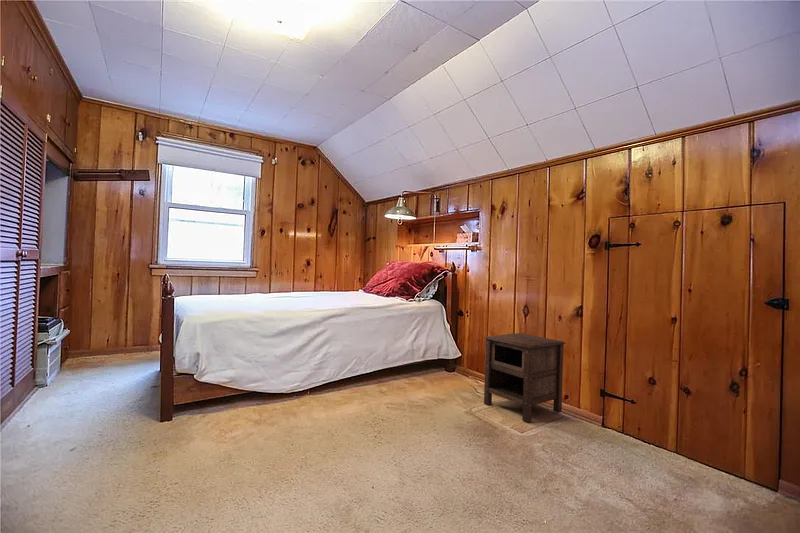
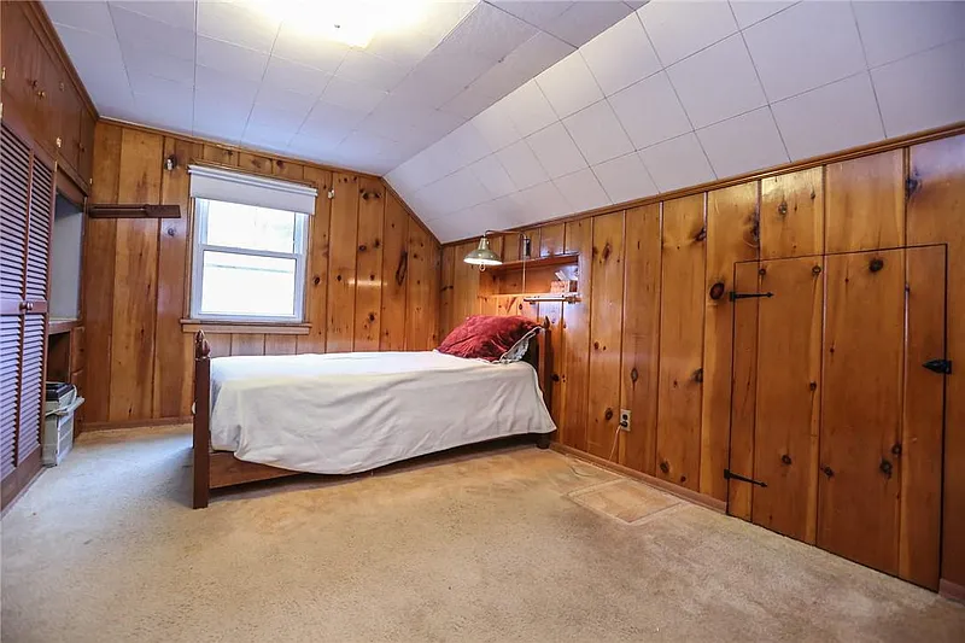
- nightstand [483,332,567,423]
